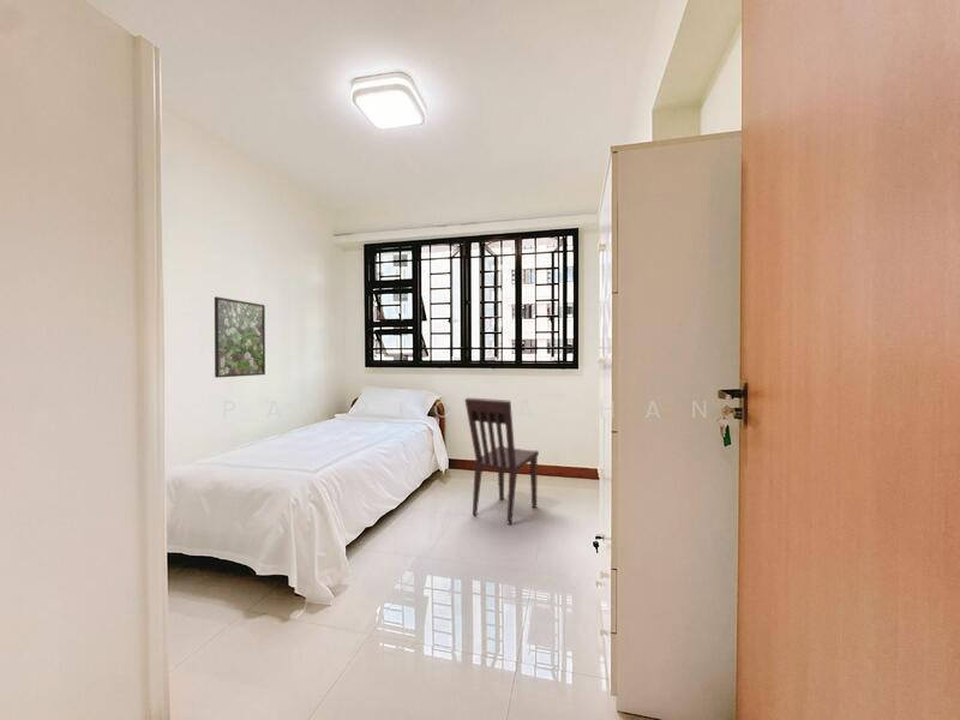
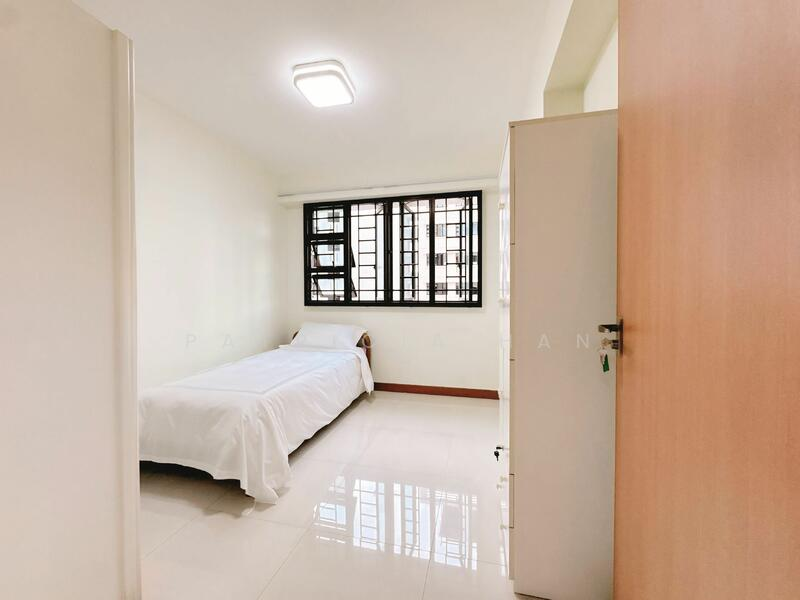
- dining chair [463,397,540,526]
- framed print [214,295,266,379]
